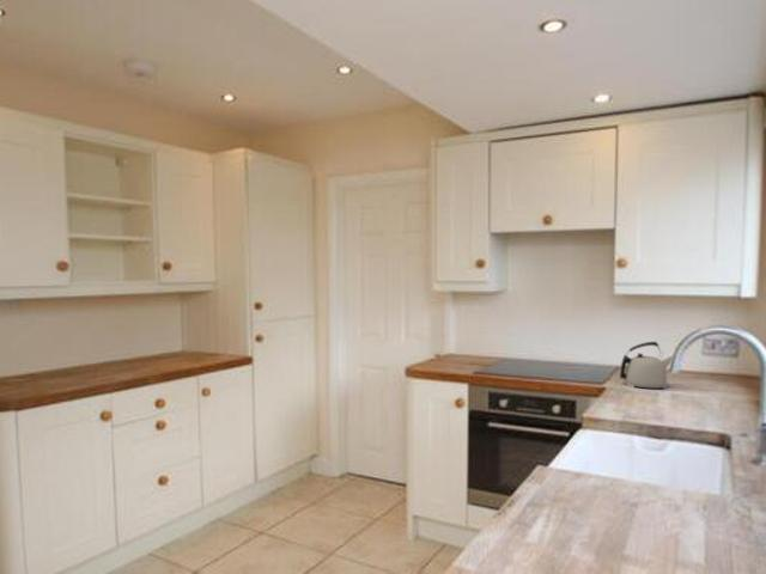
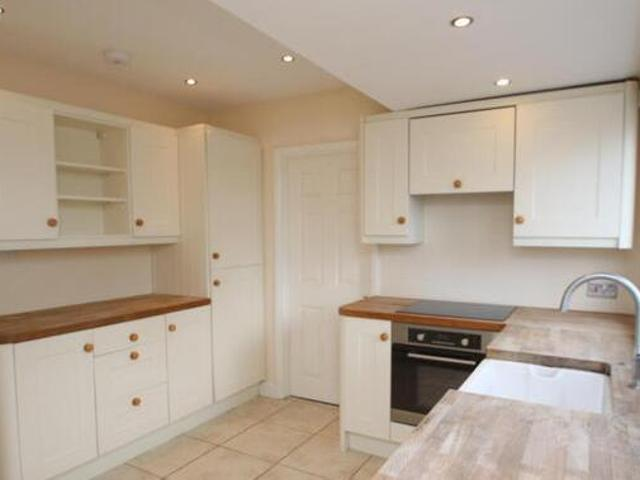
- kettle [619,341,674,390]
